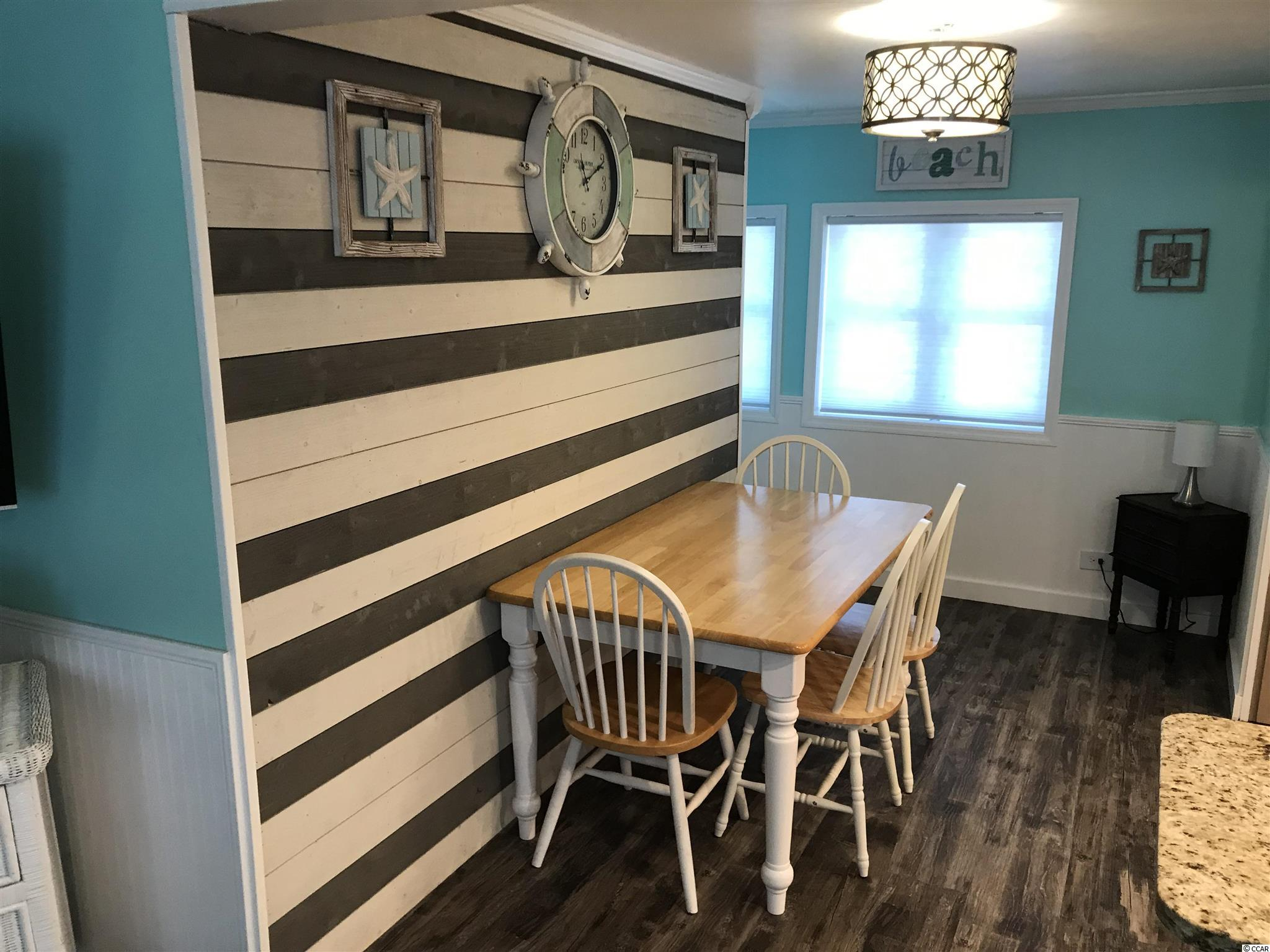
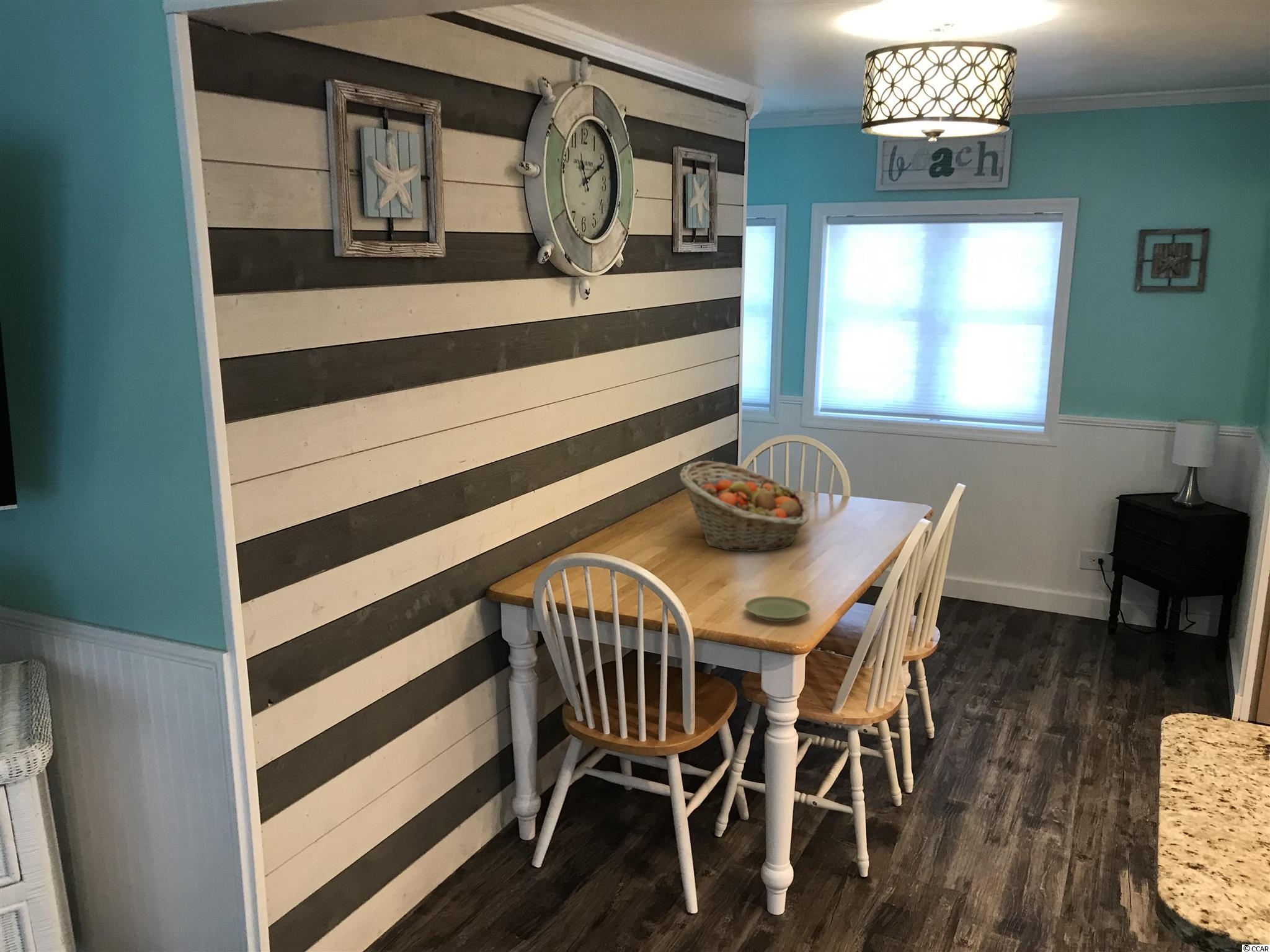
+ fruit basket [679,461,810,552]
+ plate [744,596,812,622]
